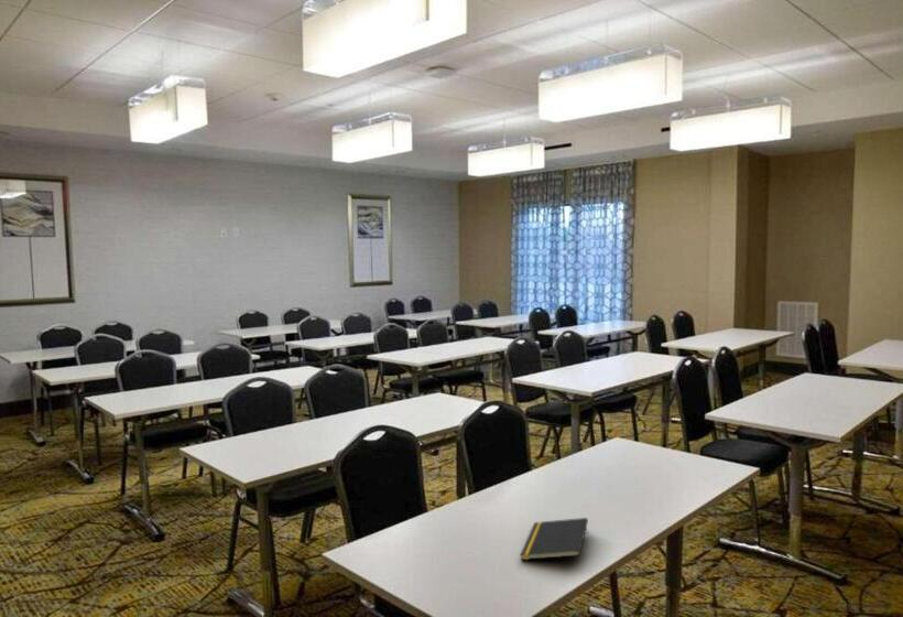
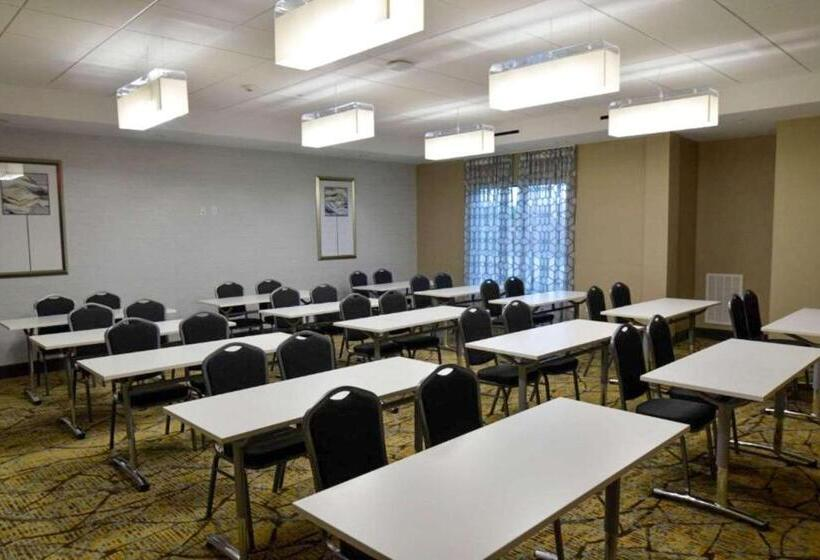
- notepad [519,517,589,561]
